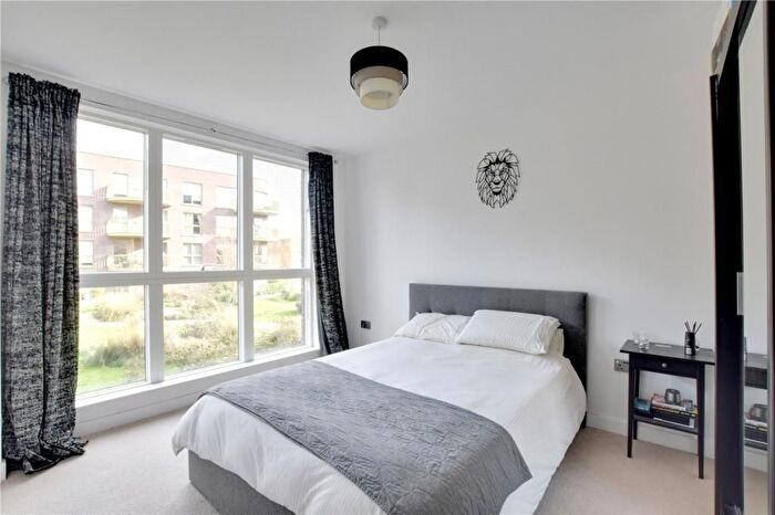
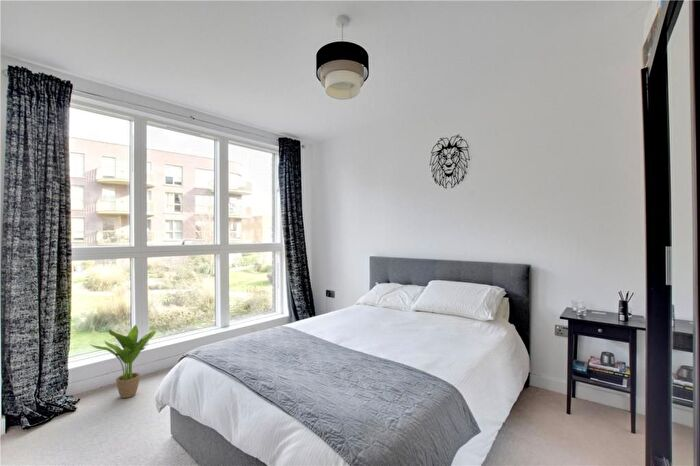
+ potted plant [89,324,156,399]
